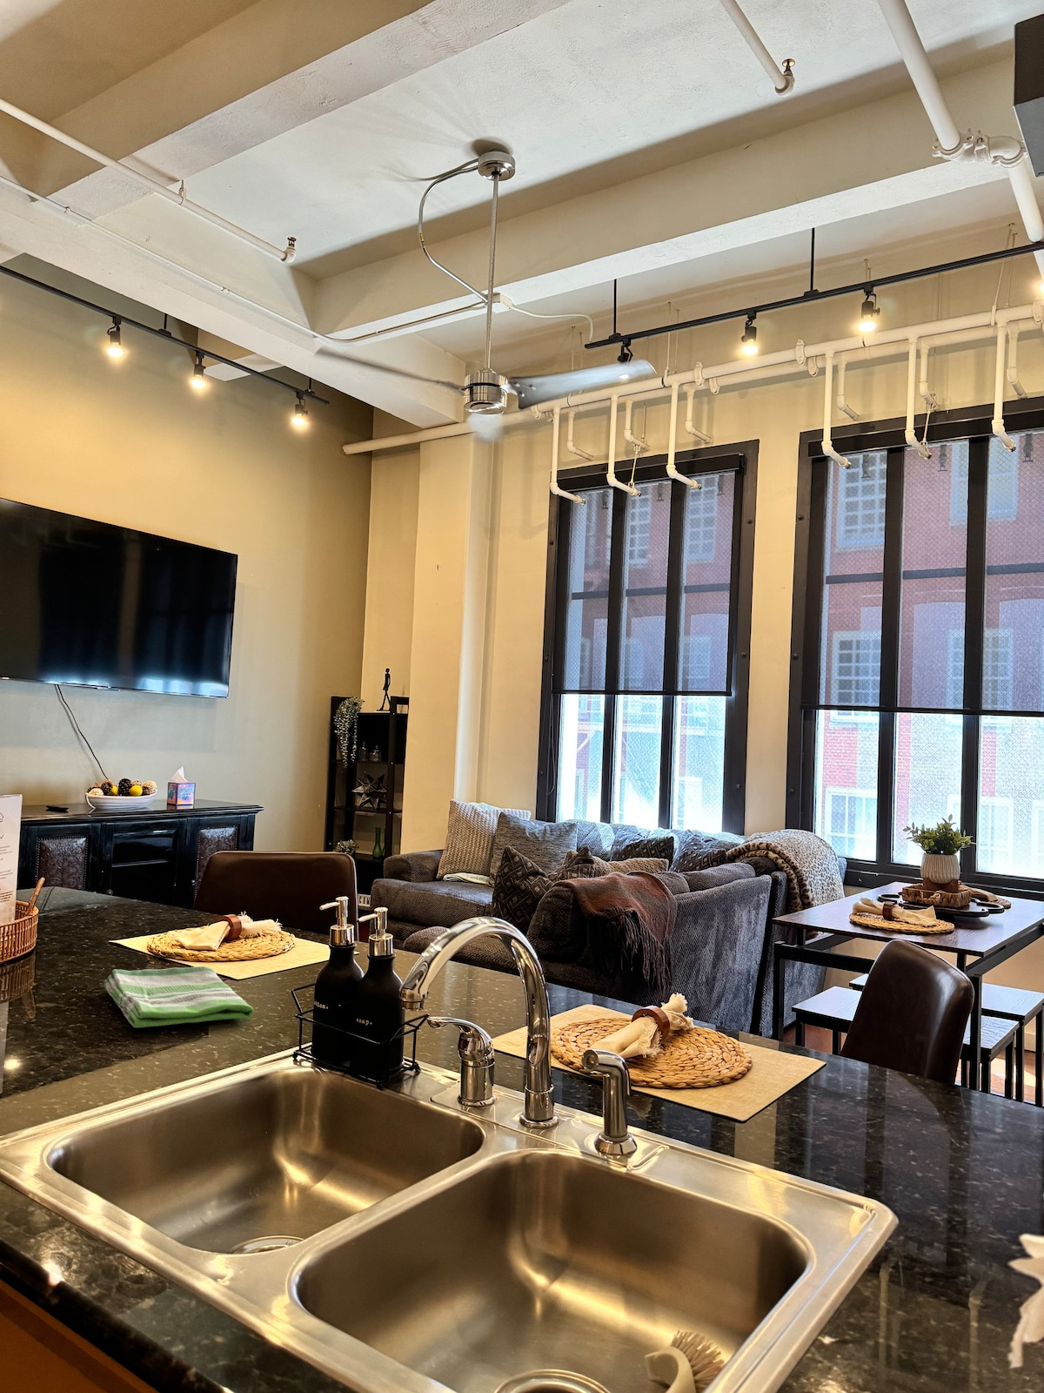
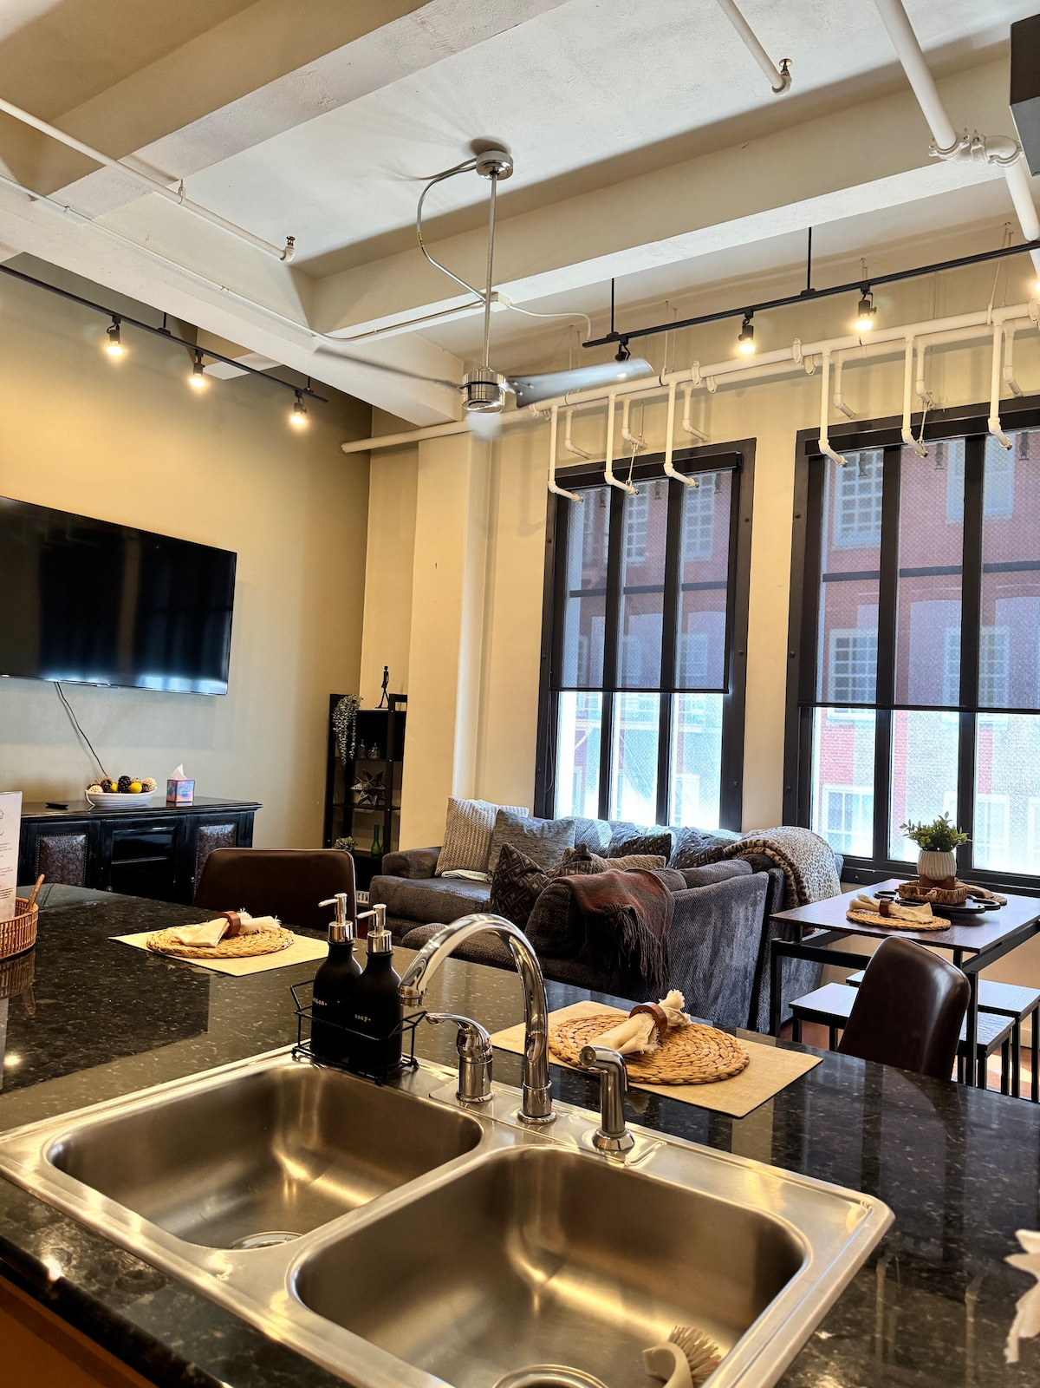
- dish towel [103,965,254,1028]
